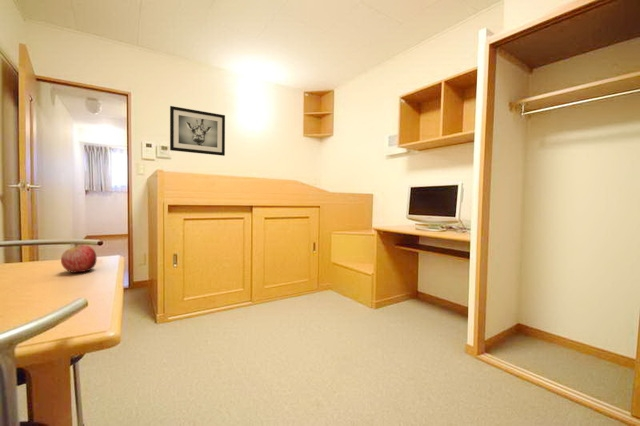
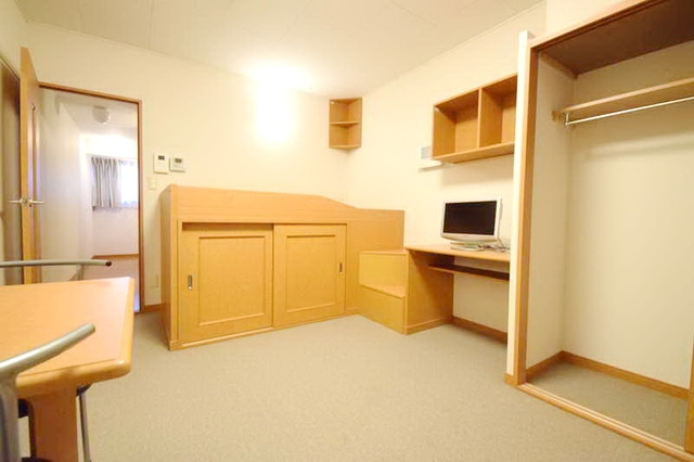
- wall art [169,105,226,157]
- apple [60,244,98,274]
